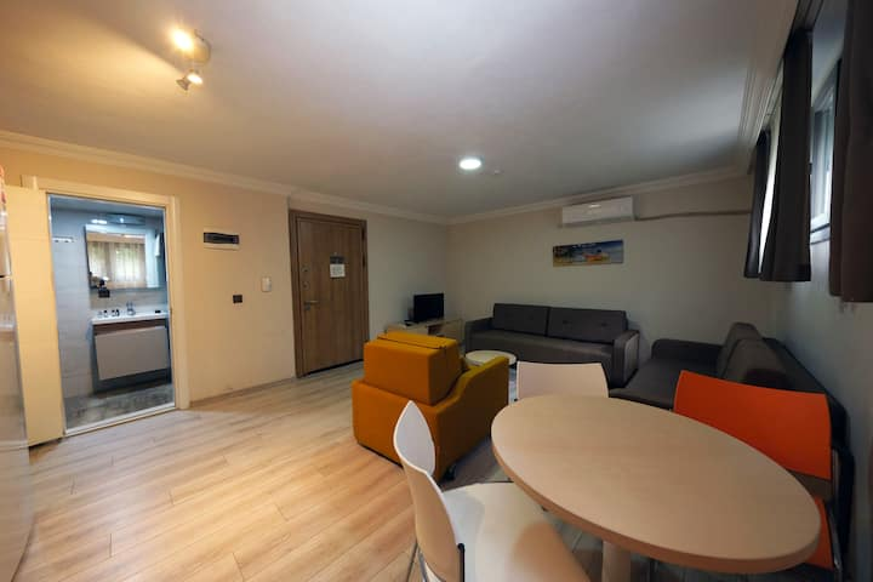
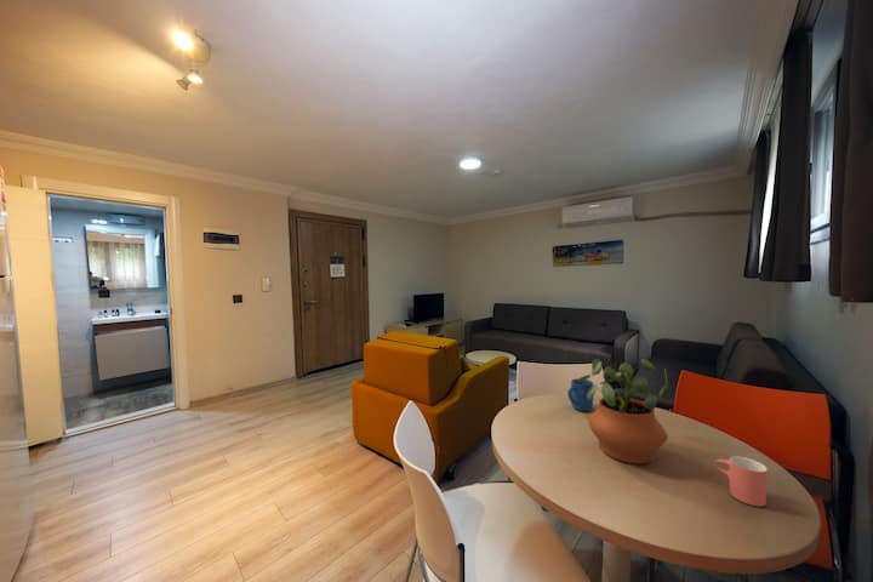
+ cup [713,455,769,508]
+ mug [566,377,594,412]
+ potted plant [575,358,669,464]
